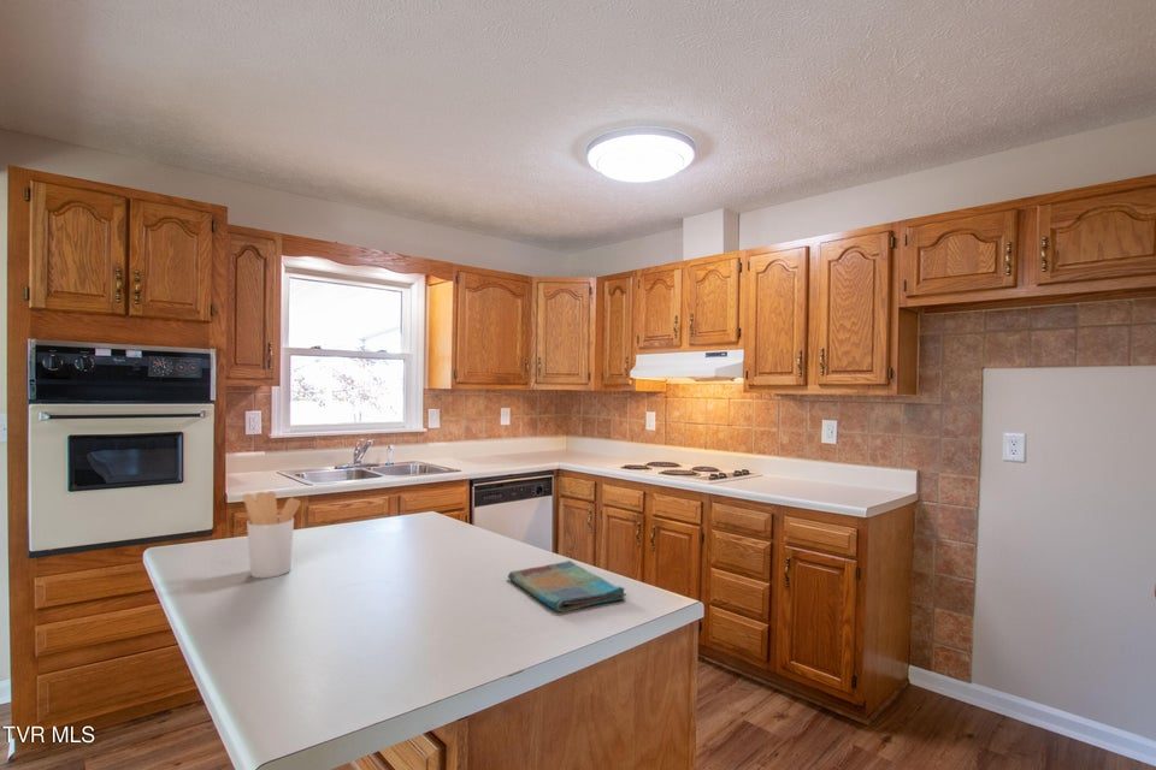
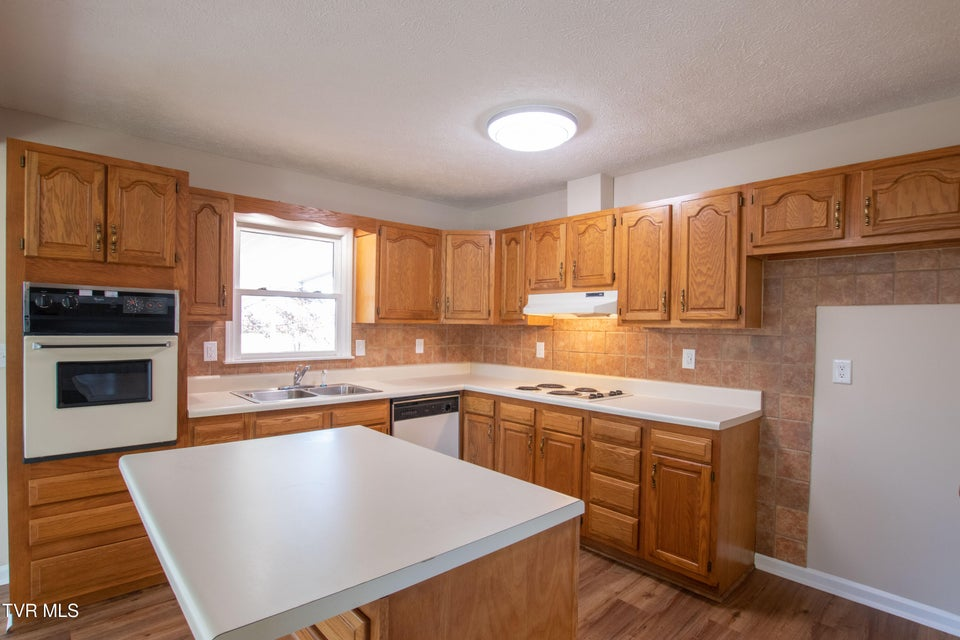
- utensil holder [241,490,301,579]
- dish towel [507,559,627,614]
